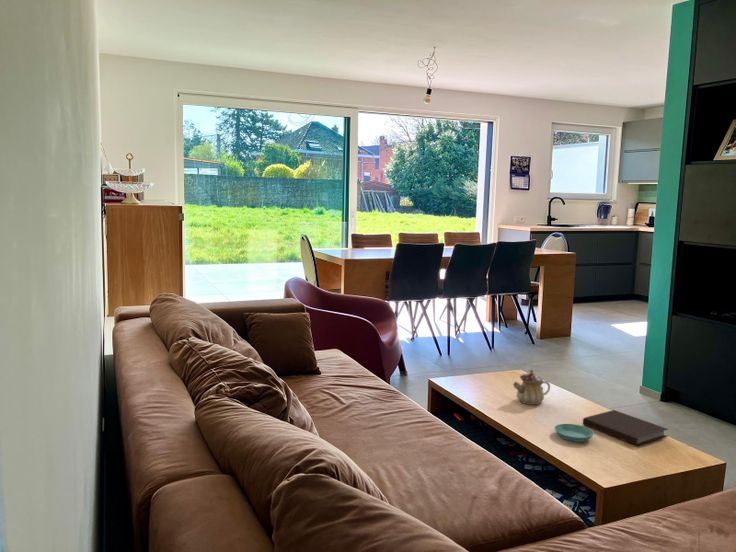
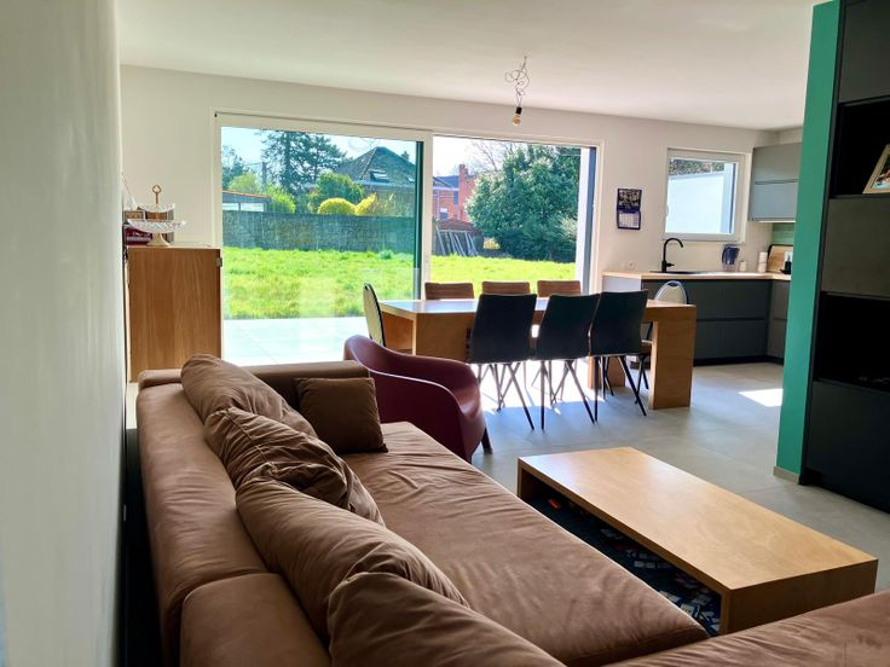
- teapot [512,368,551,406]
- notebook [582,409,669,447]
- saucer [554,423,595,443]
